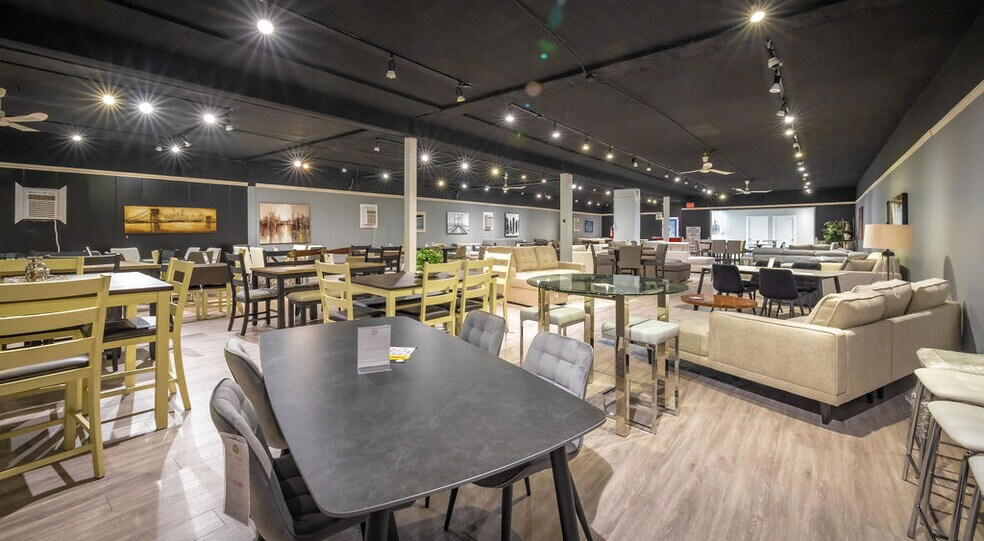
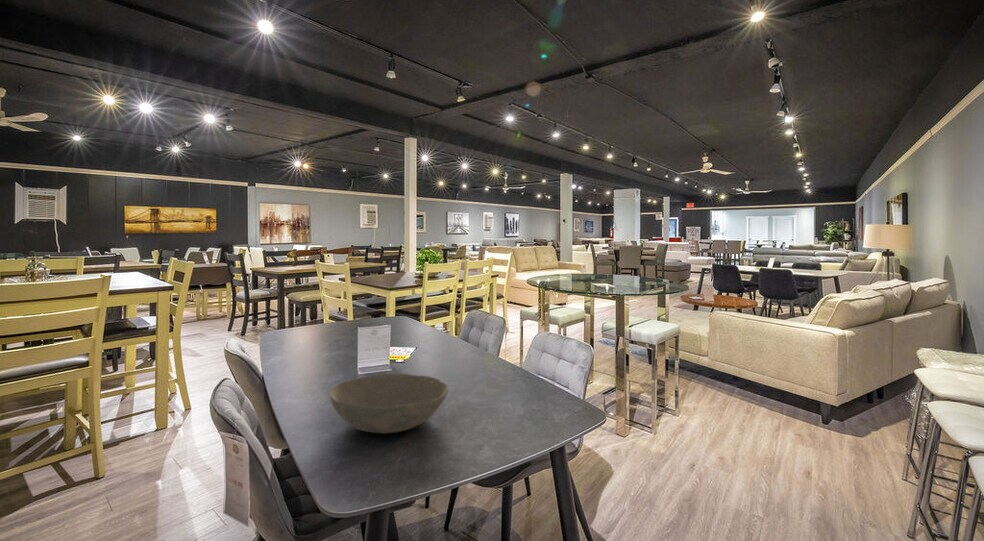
+ bowl [329,373,449,435]
